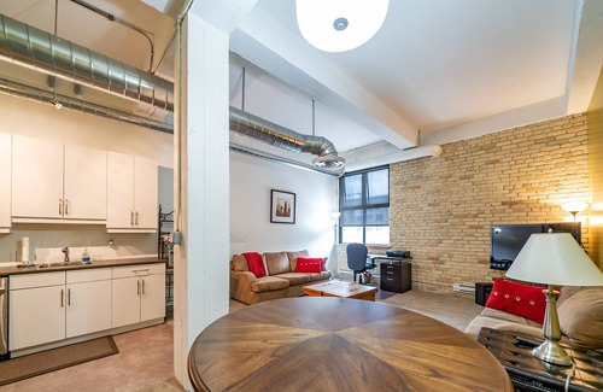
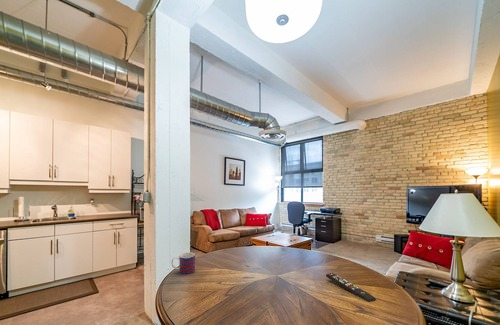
+ mug [170,251,196,275]
+ remote control [325,272,377,303]
